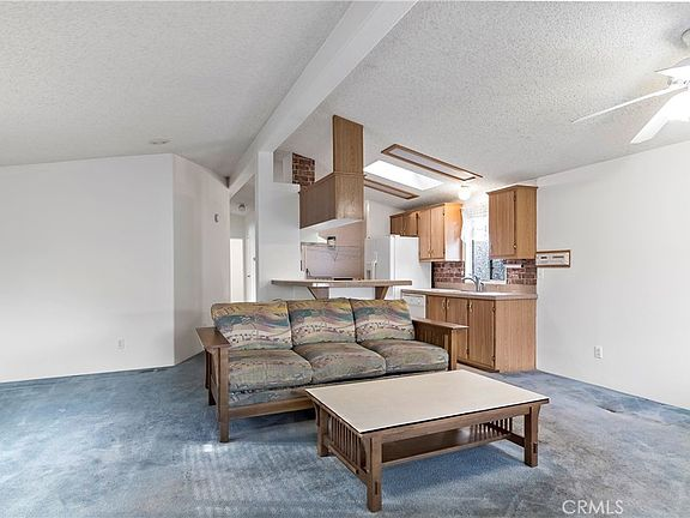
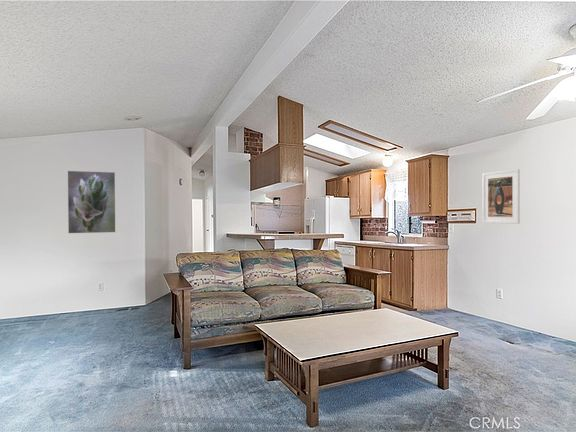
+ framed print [481,168,521,225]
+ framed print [67,170,117,234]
